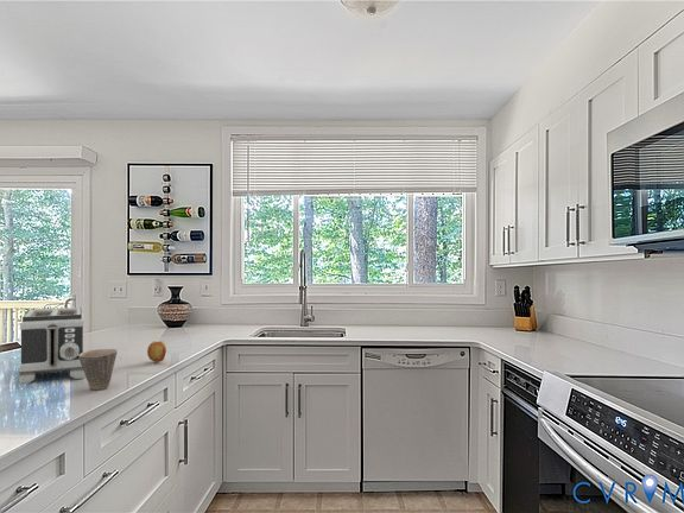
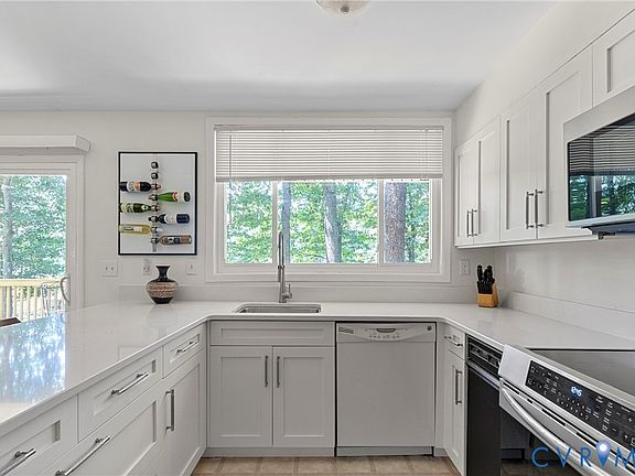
- fruit [146,340,167,363]
- cup [78,348,119,391]
- toaster [18,306,86,385]
